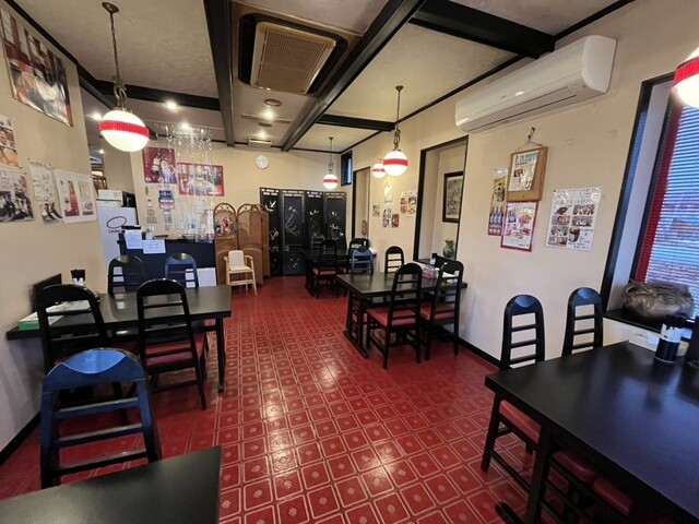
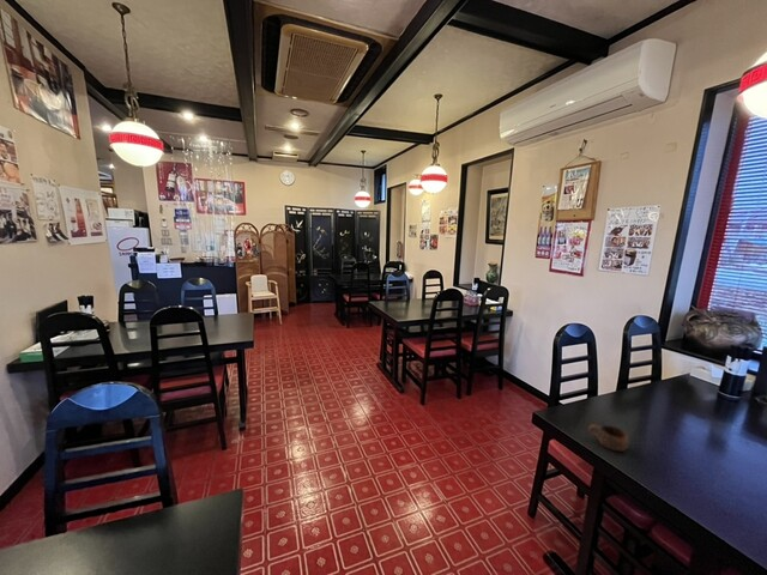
+ cup [587,424,629,453]
